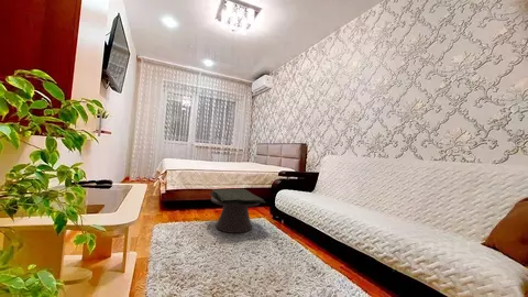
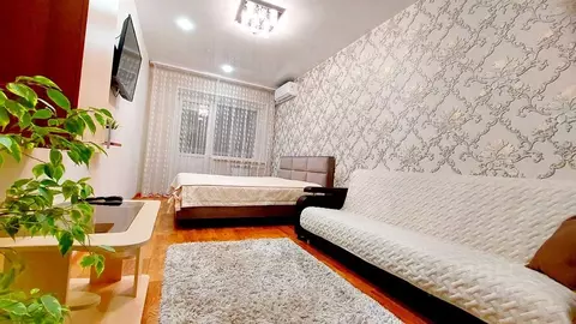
- side table [208,188,266,234]
